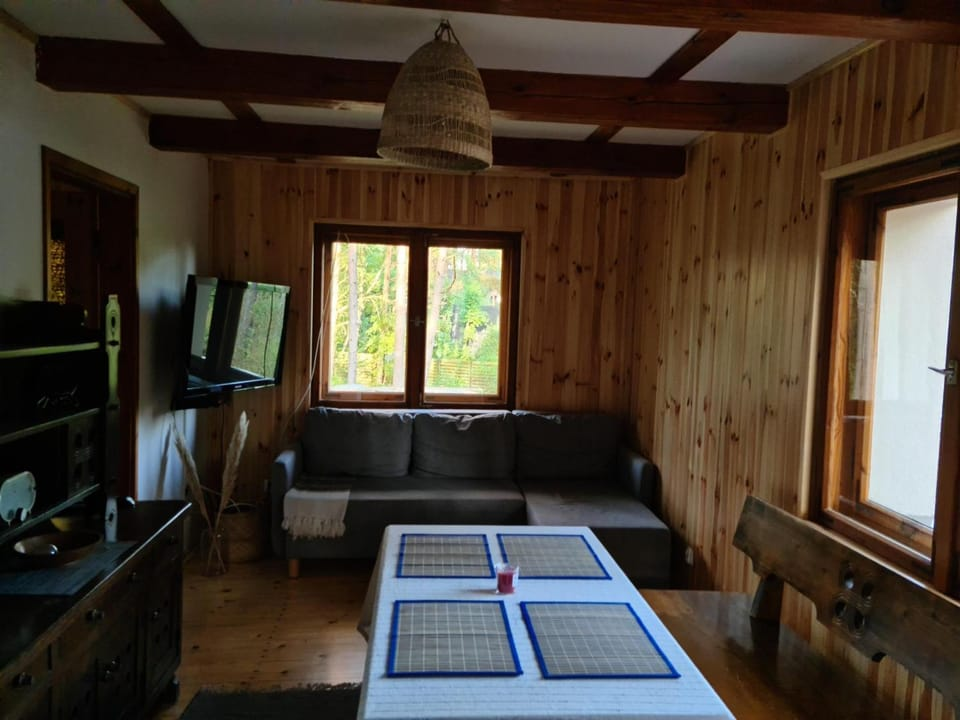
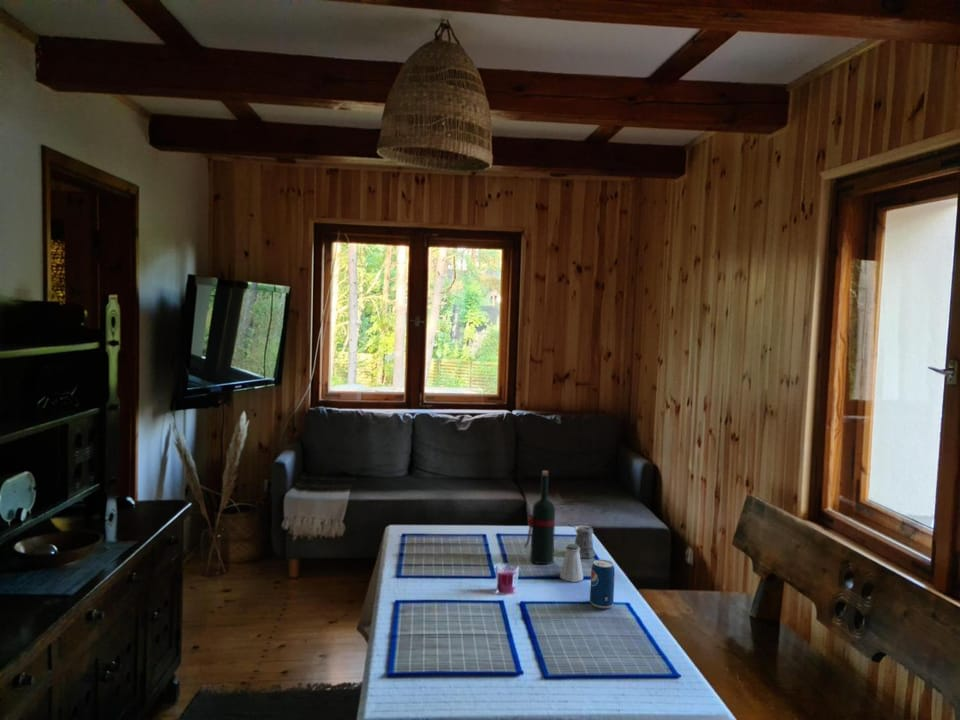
+ pepper shaker [567,523,597,559]
+ beverage can [589,559,616,609]
+ saltshaker [559,543,584,583]
+ wine bottle [523,470,556,565]
